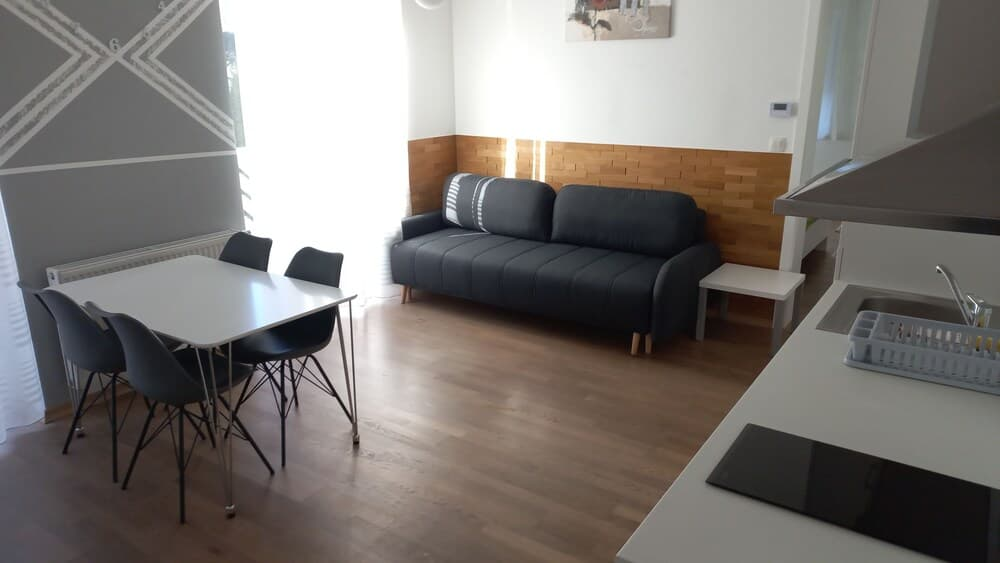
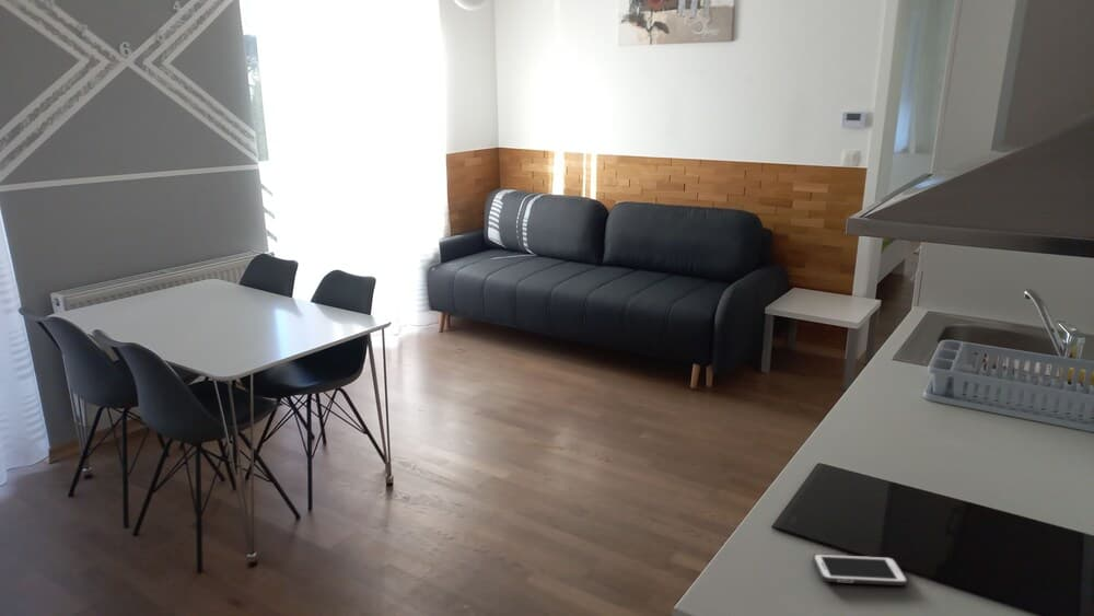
+ cell phone [812,553,909,586]
